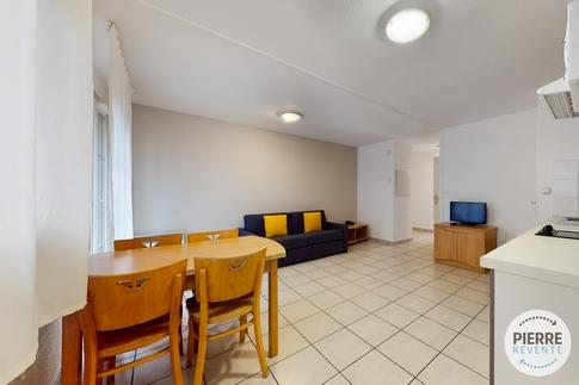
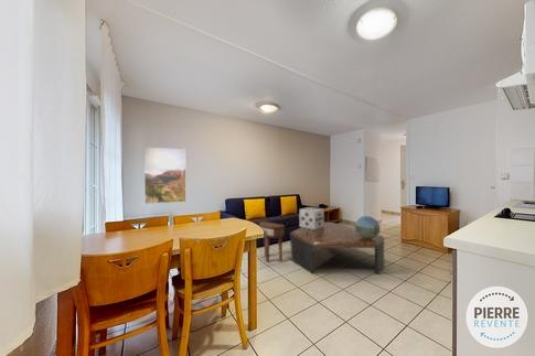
+ decorative globe [354,215,381,239]
+ decorative cube [298,206,325,229]
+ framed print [143,147,188,205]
+ coffee table [289,222,385,276]
+ side table [258,220,286,263]
